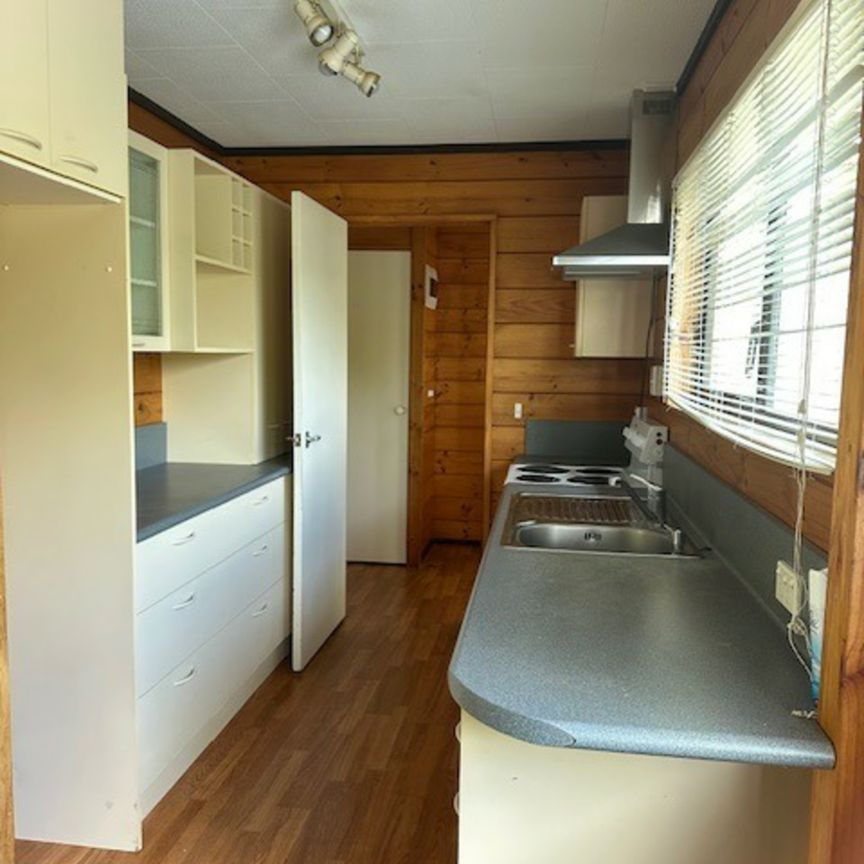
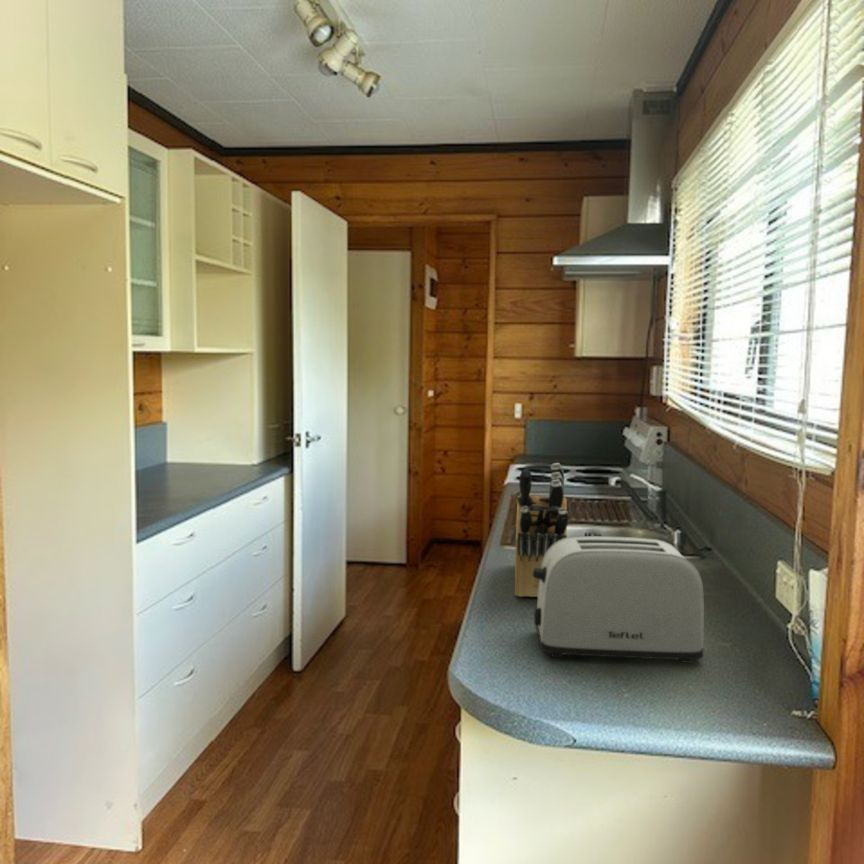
+ toaster [533,535,705,664]
+ knife block [514,462,570,598]
